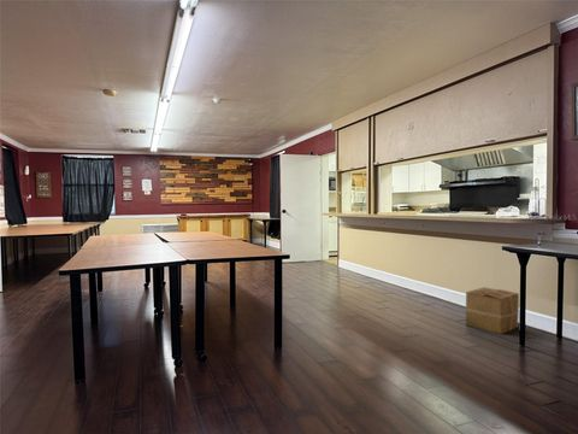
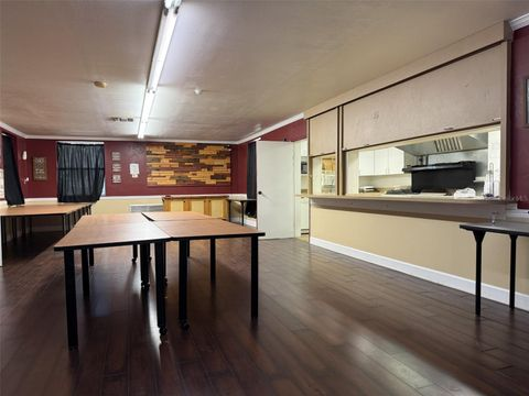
- cardboard box [465,286,520,335]
